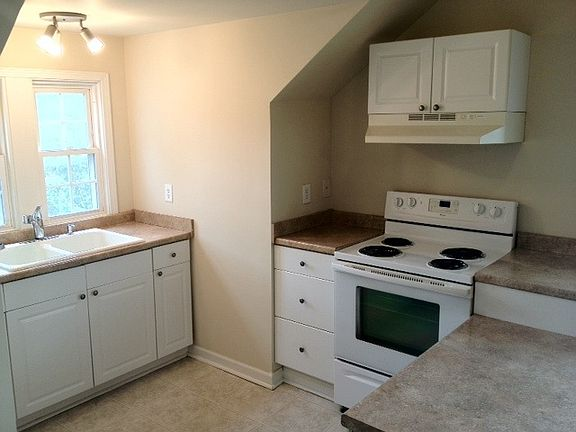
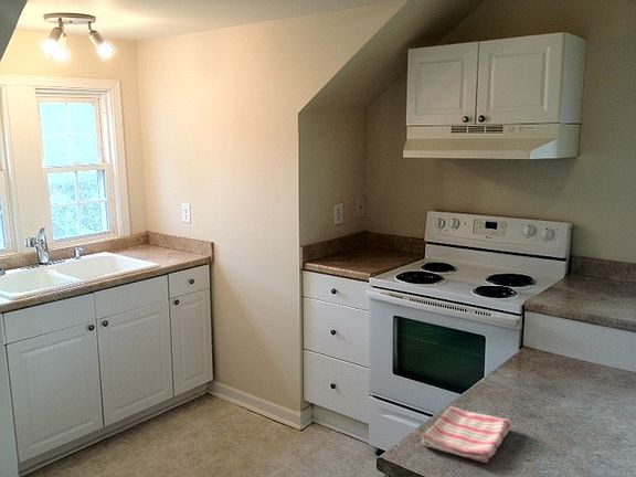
+ dish towel [421,405,513,464]
